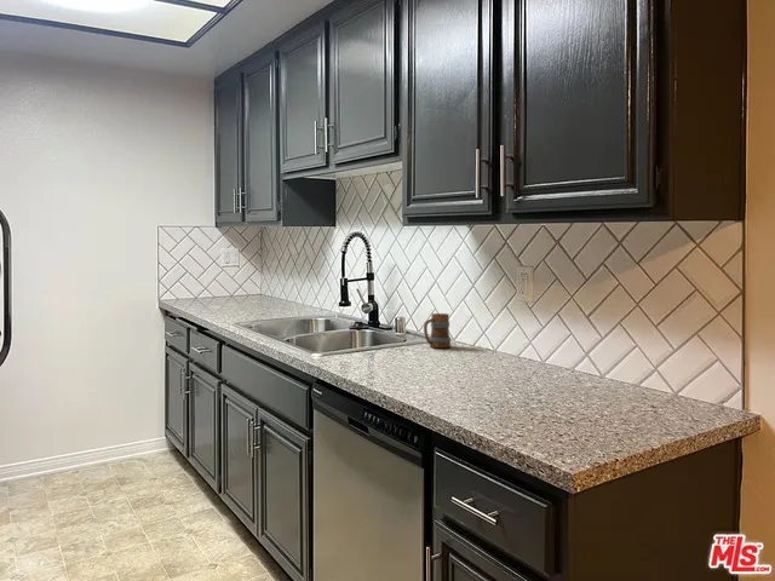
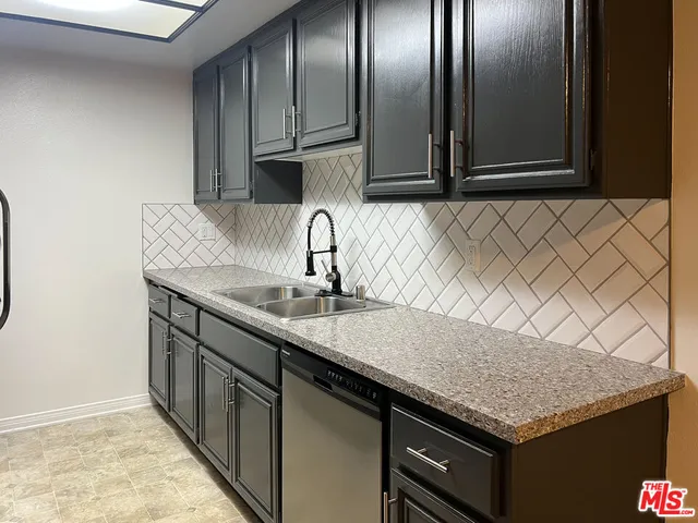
- mug [423,312,452,349]
